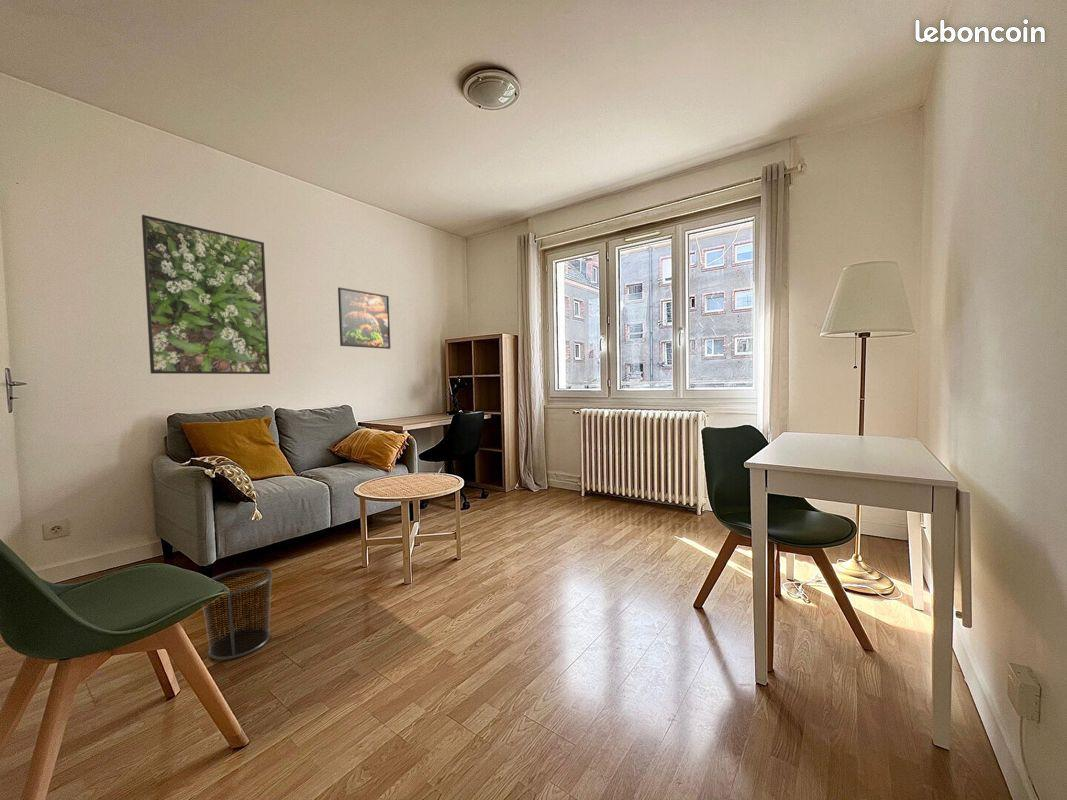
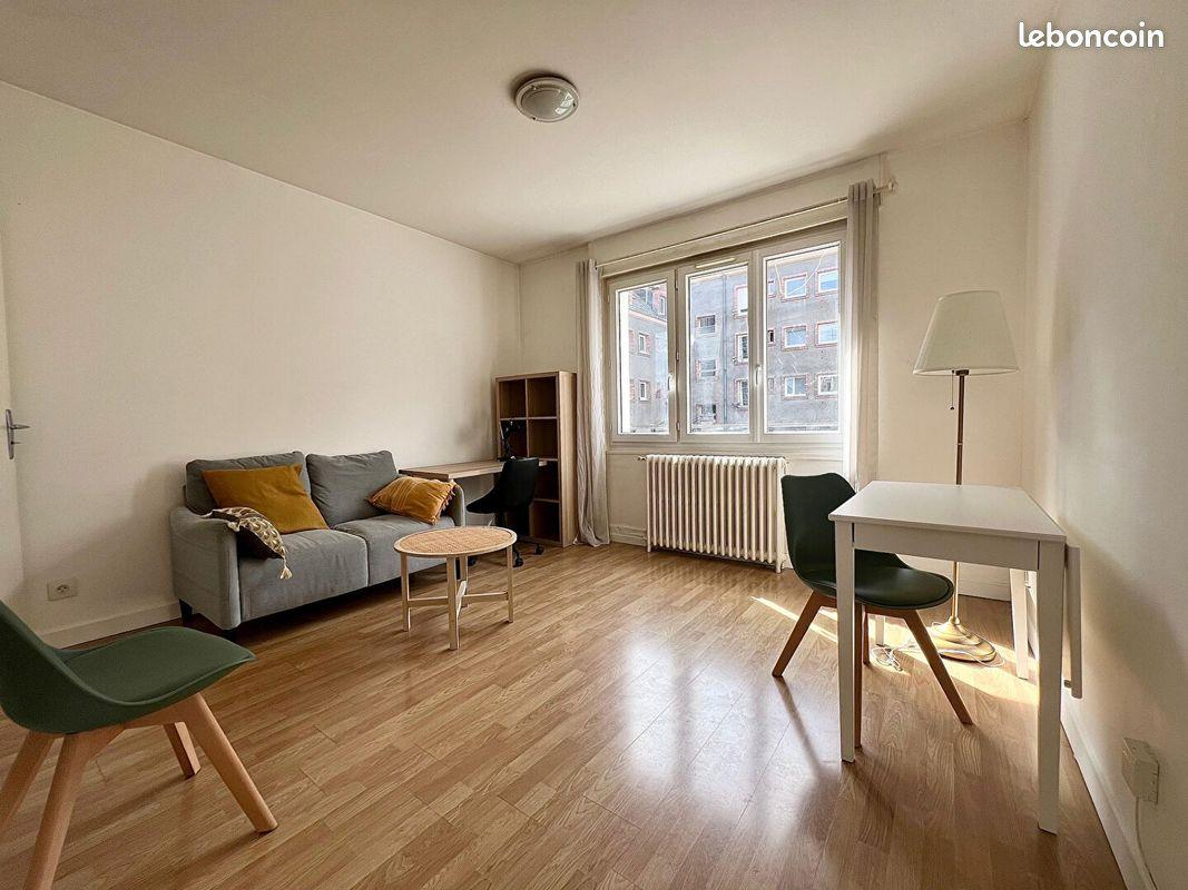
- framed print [141,214,271,375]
- waste bin [202,566,274,661]
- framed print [337,286,391,350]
